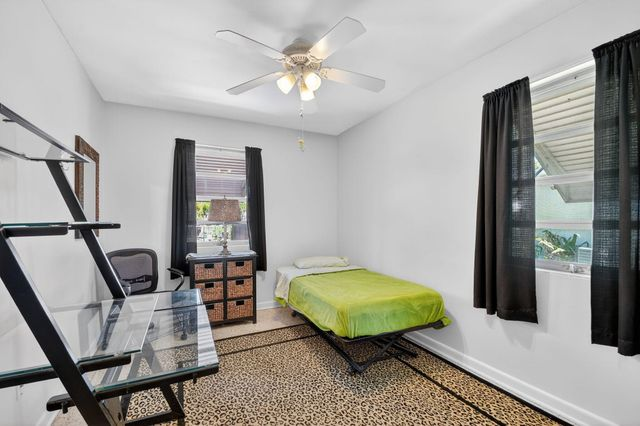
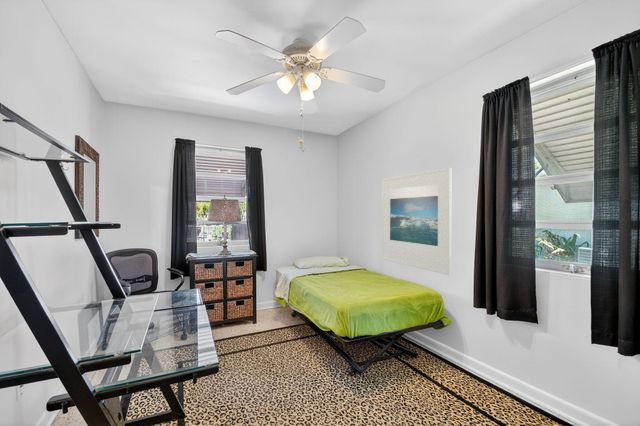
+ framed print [381,167,452,276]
